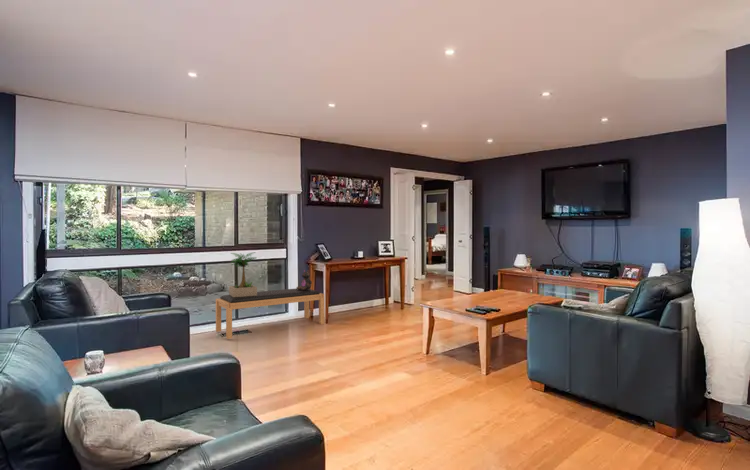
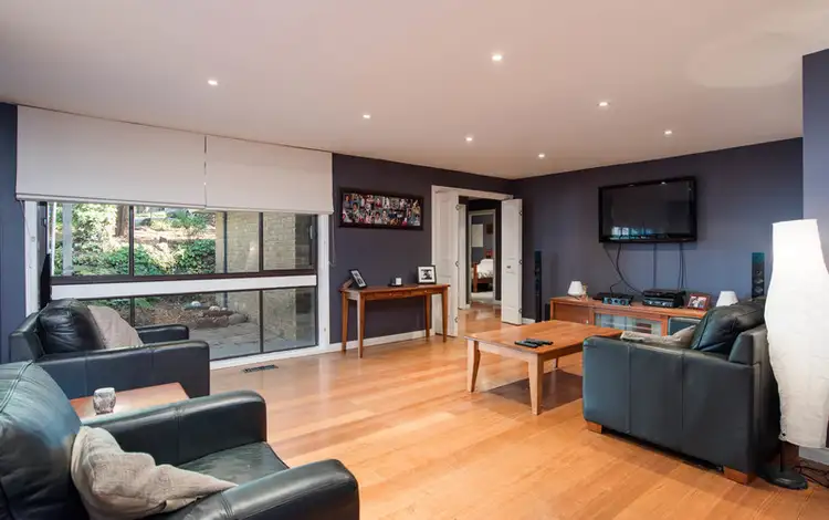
- stuffed bear [295,269,313,290]
- potted plant [228,251,258,297]
- bench [215,288,325,340]
